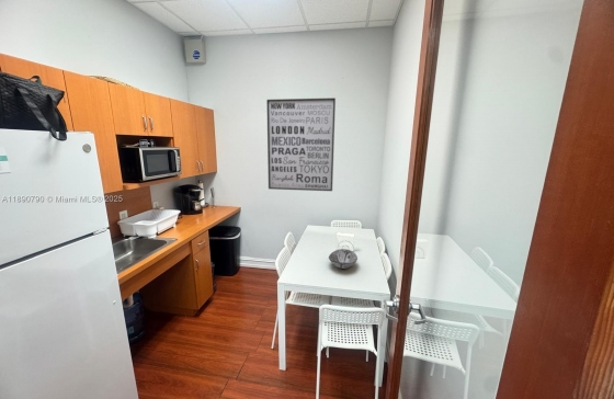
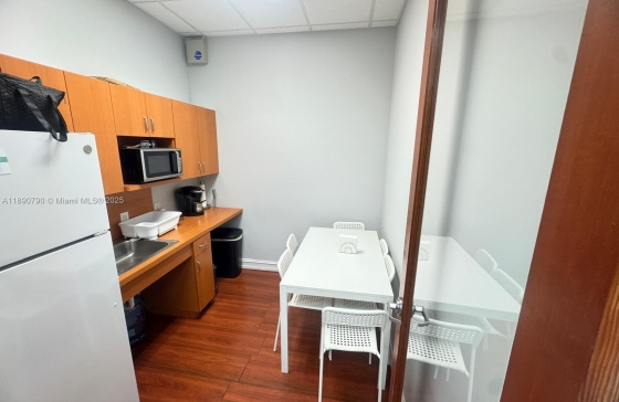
- decorative bowl [328,248,359,270]
- wall art [265,96,337,192]
